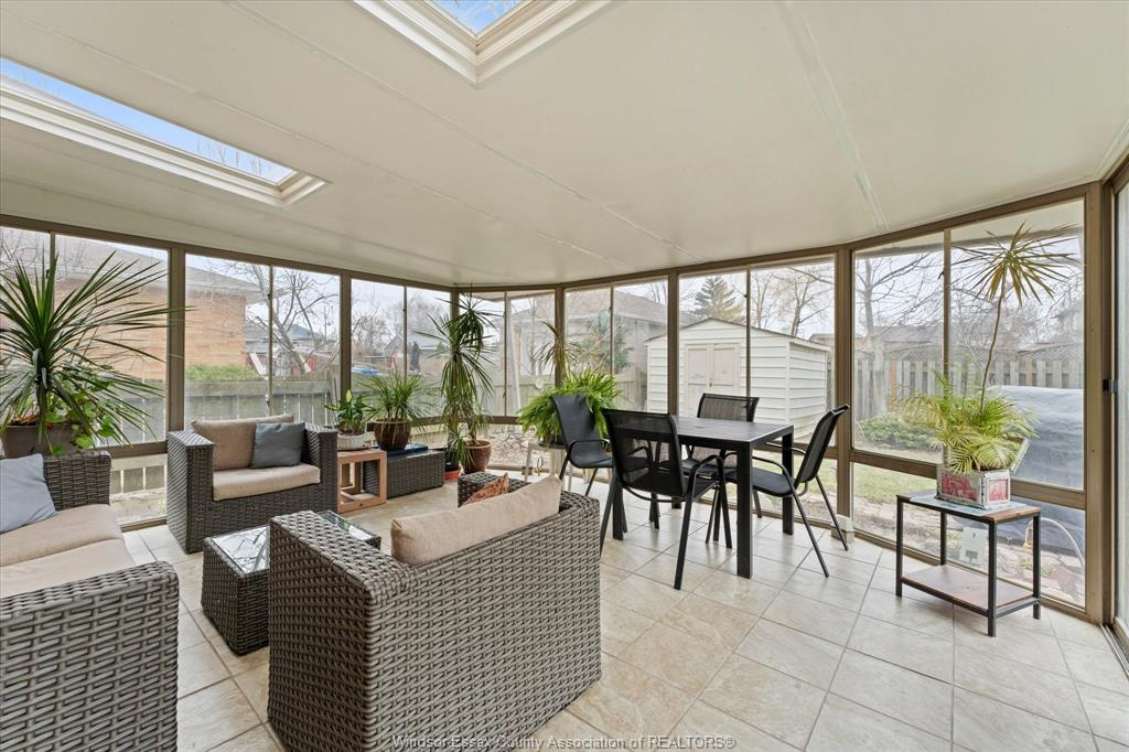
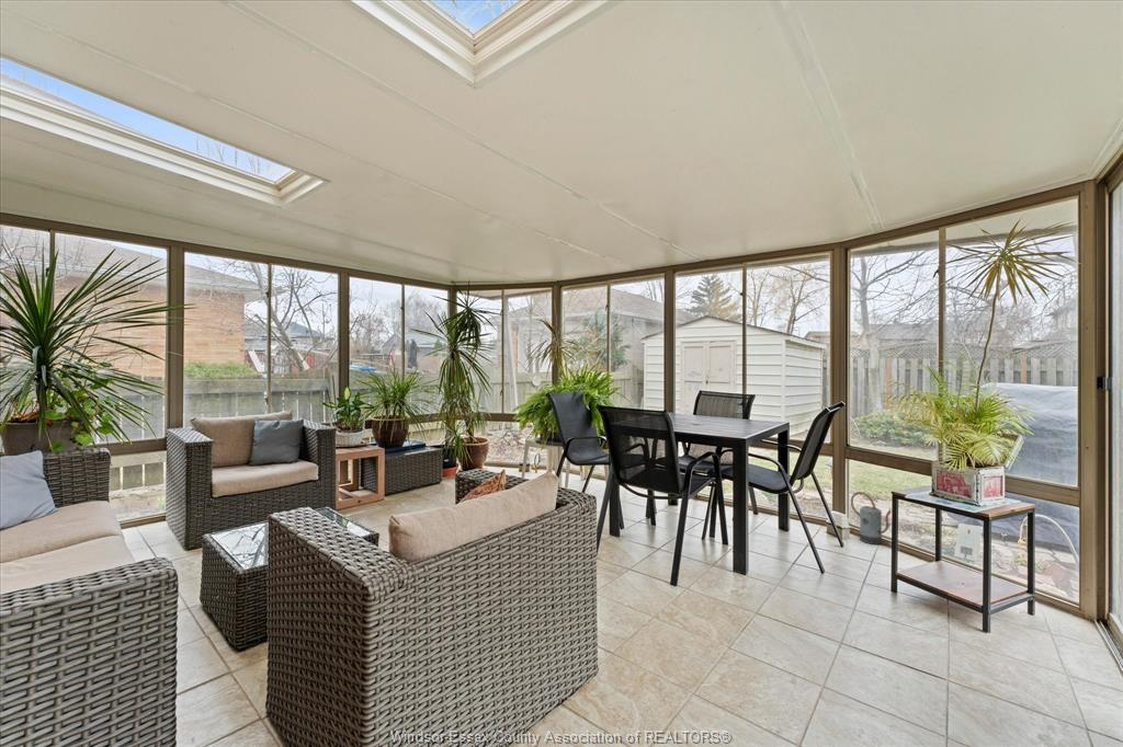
+ watering can [850,491,892,545]
